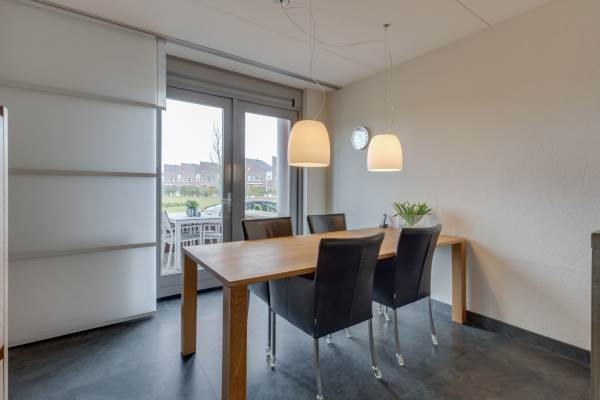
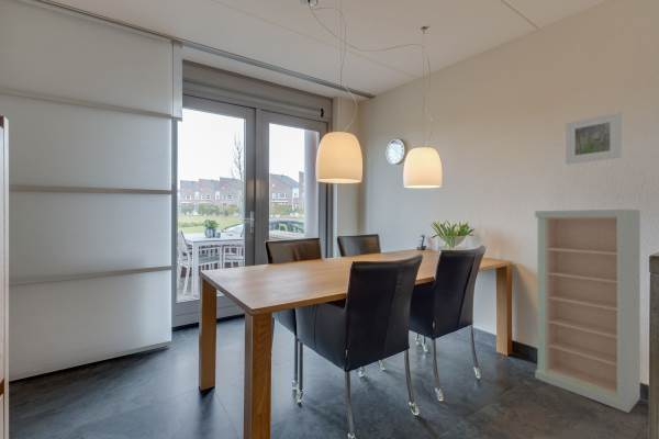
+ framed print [565,111,623,166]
+ shelving unit [534,209,641,414]
